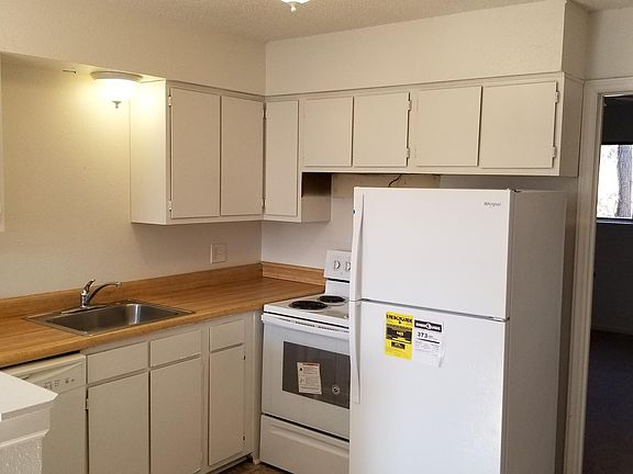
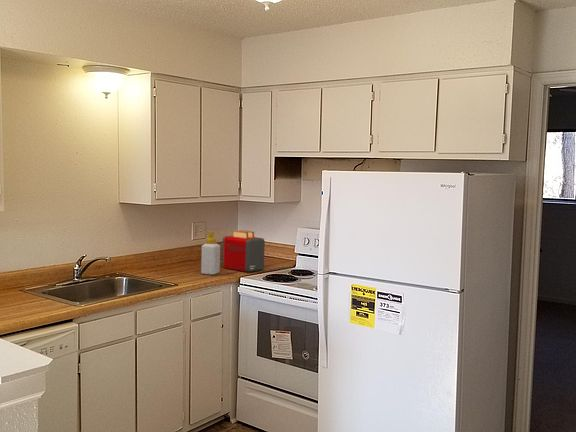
+ toaster [221,229,266,273]
+ soap bottle [200,231,221,276]
